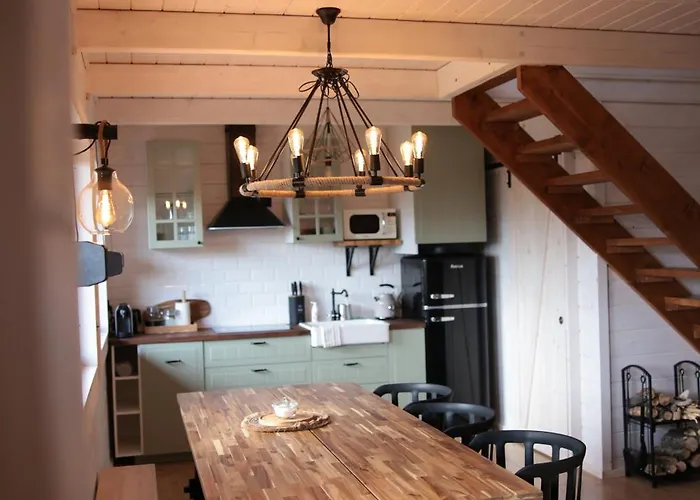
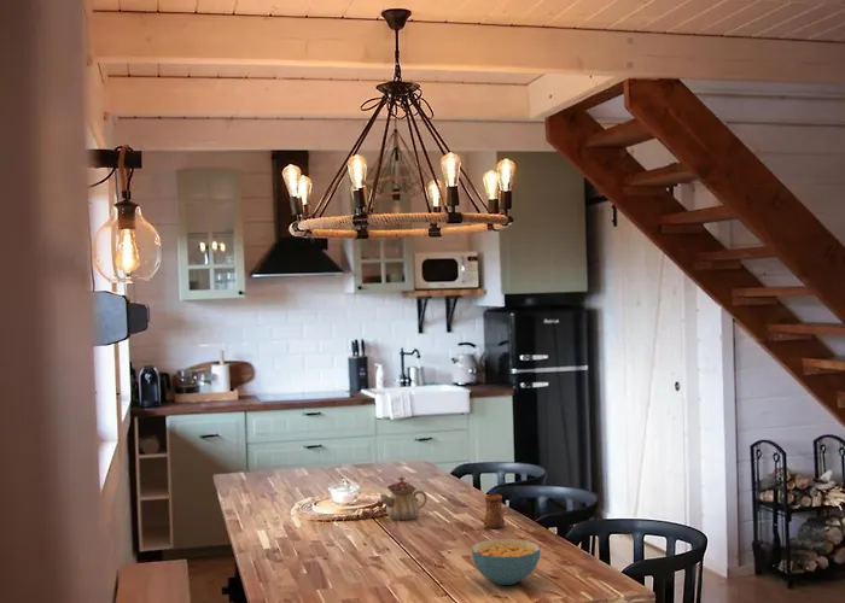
+ cup [483,493,506,529]
+ teapot [379,475,429,521]
+ cereal bowl [470,538,542,586]
